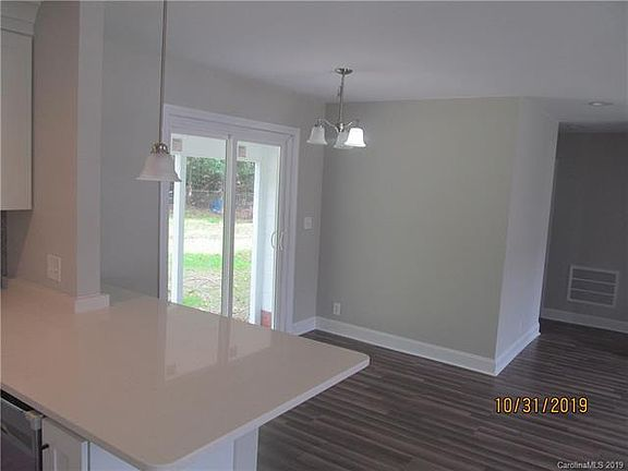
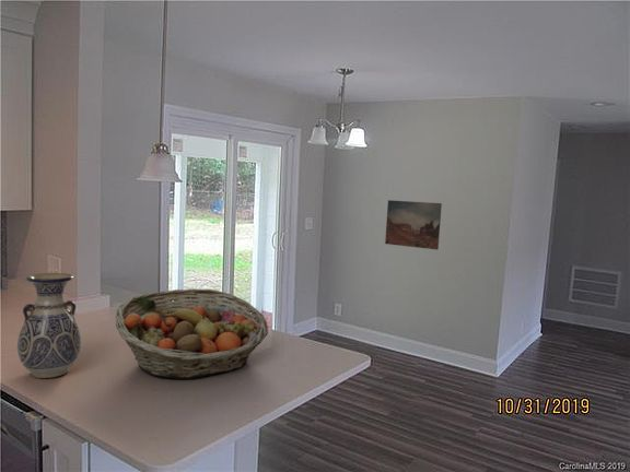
+ wall art [384,199,443,250]
+ fruit basket [115,287,269,380]
+ vase [16,272,82,379]
